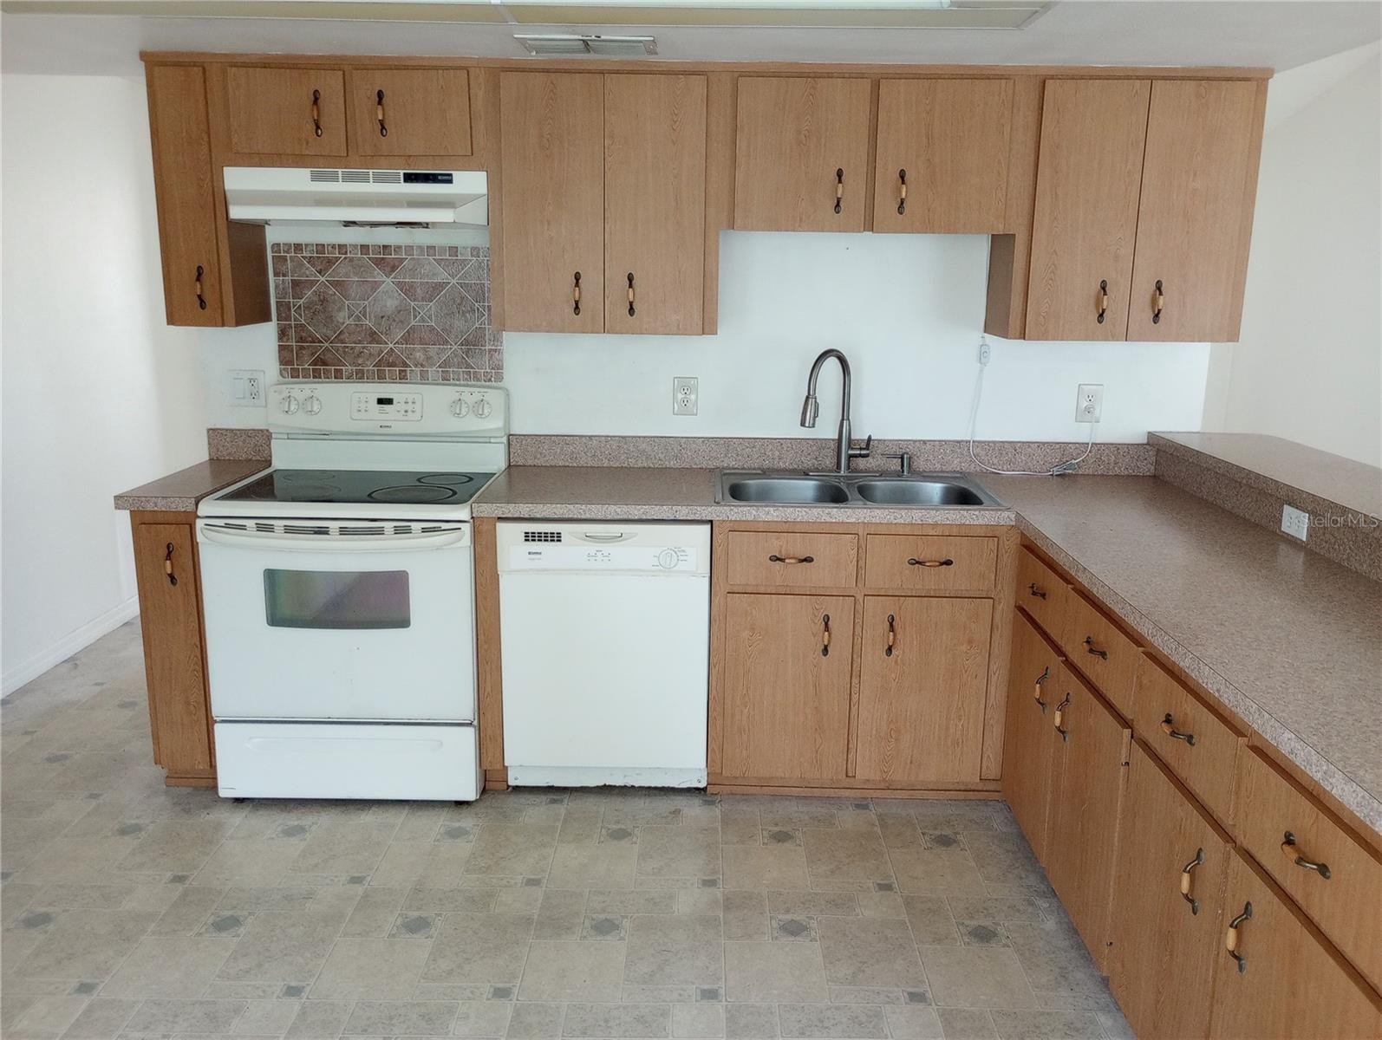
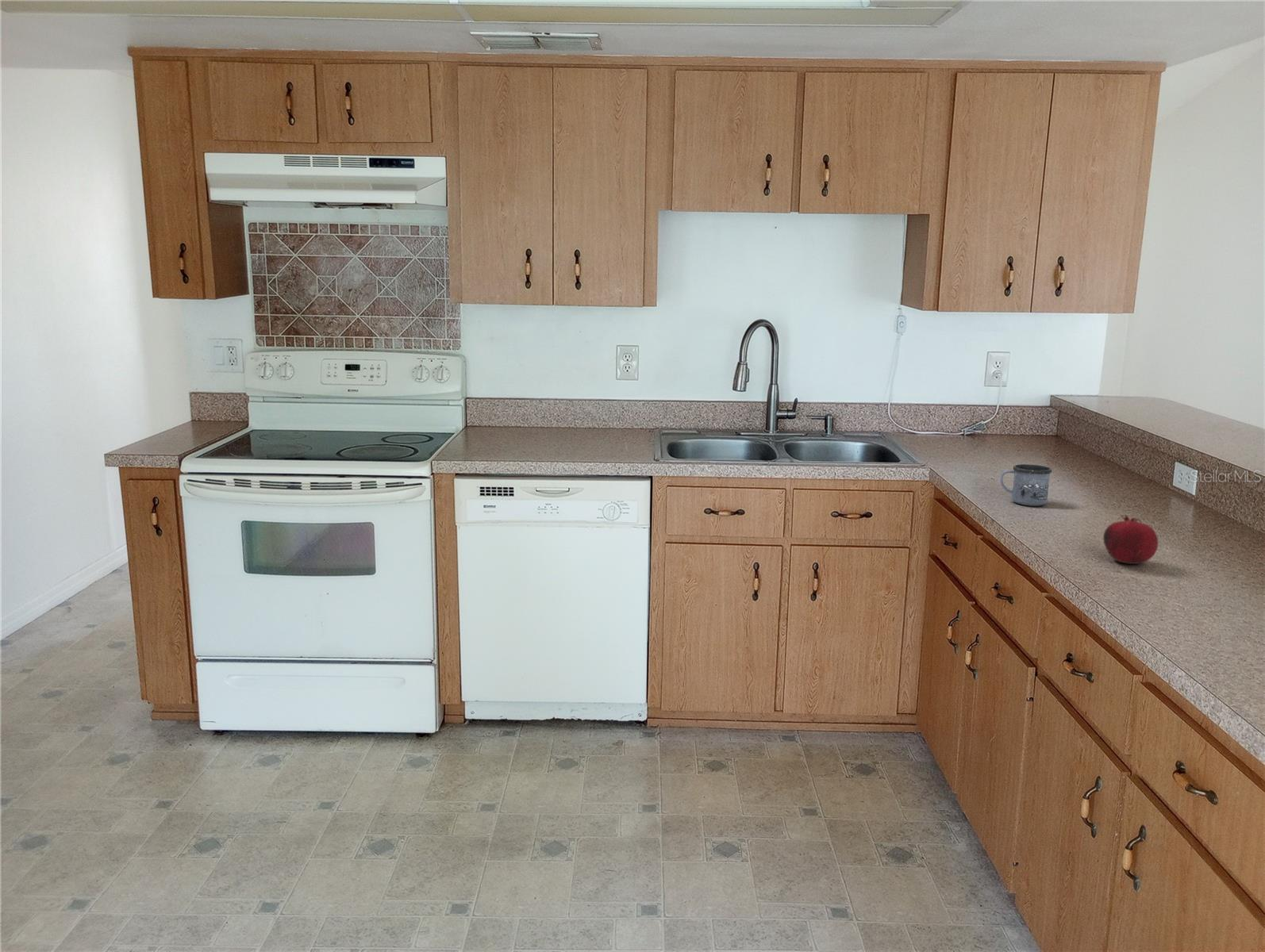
+ fruit [1102,514,1159,565]
+ mug [1000,463,1052,506]
